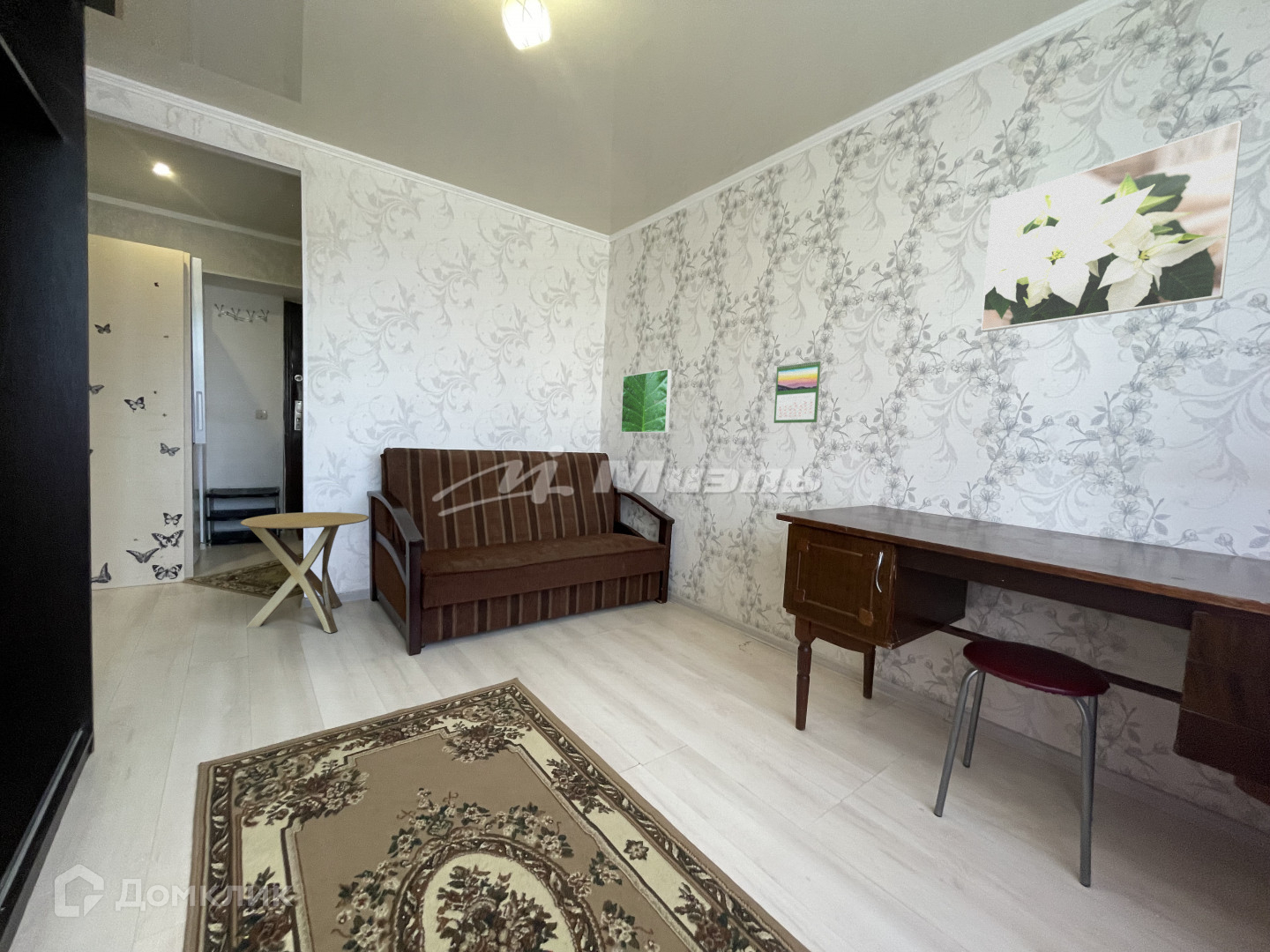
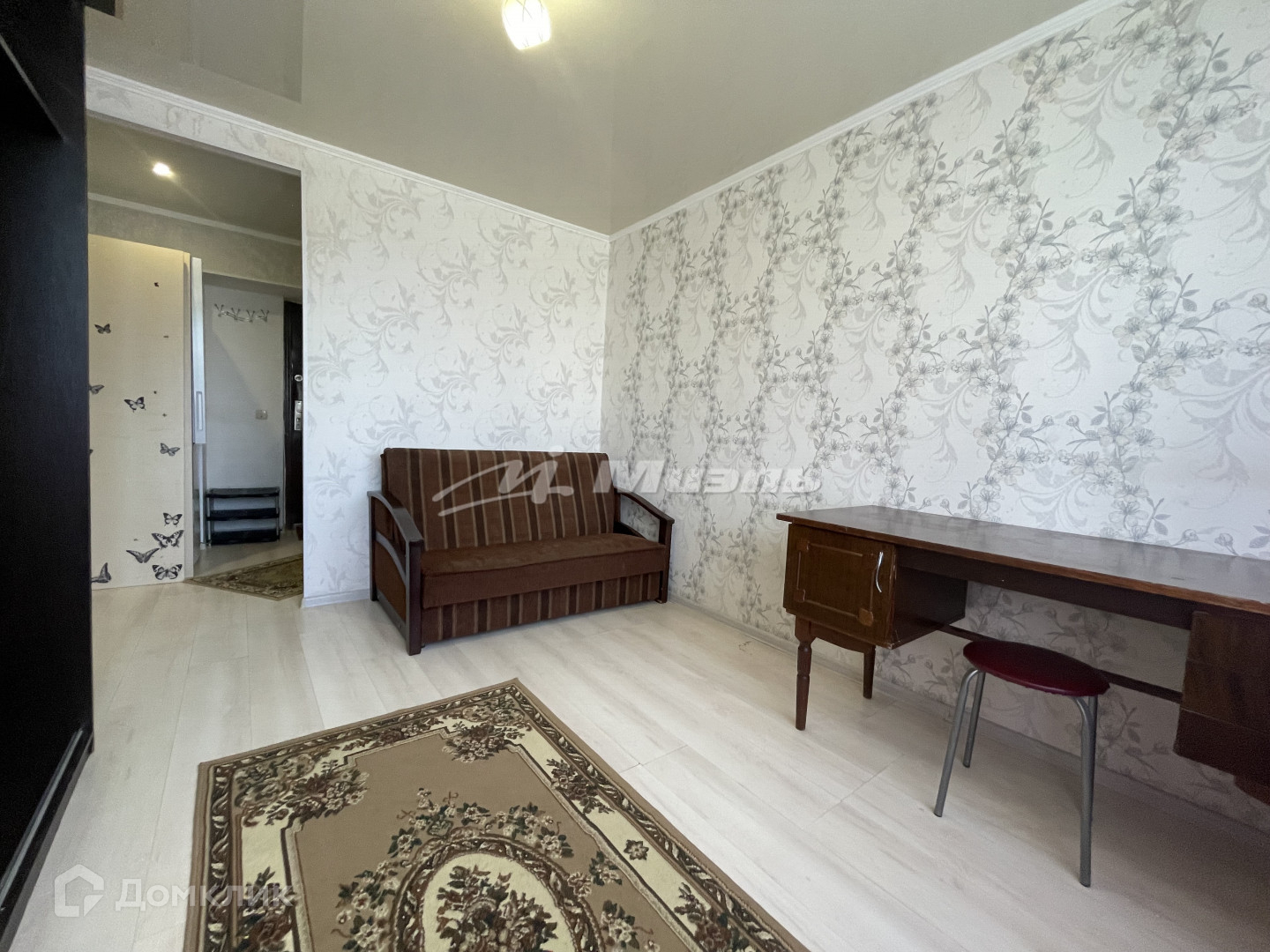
- calendar [773,359,822,424]
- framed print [980,119,1243,332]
- side table [240,511,370,634]
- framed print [620,368,673,434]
